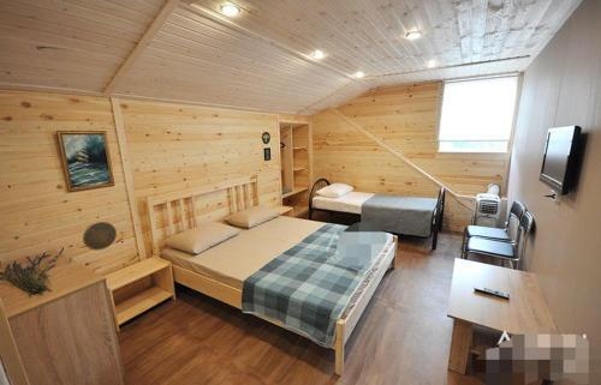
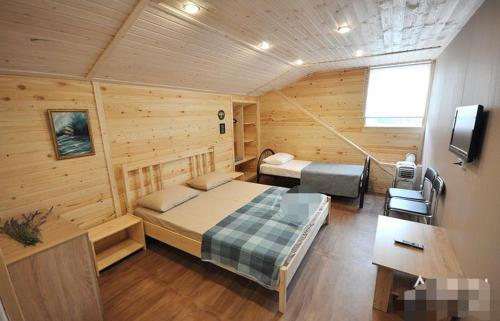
- decorative plate [82,221,118,252]
